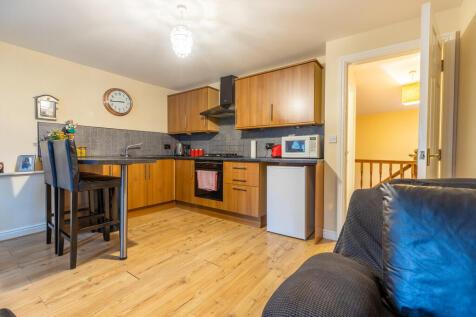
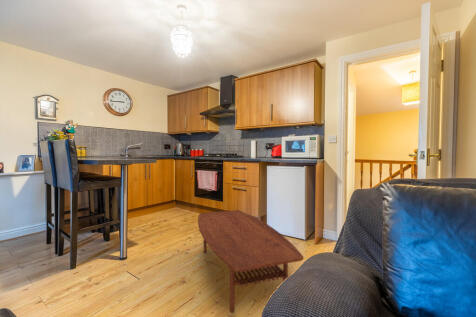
+ coffee table [197,209,304,314]
